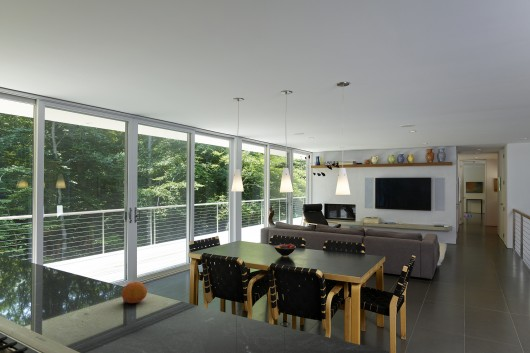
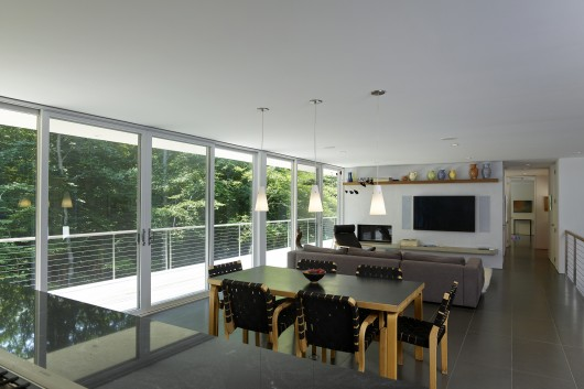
- fruit [121,281,148,304]
